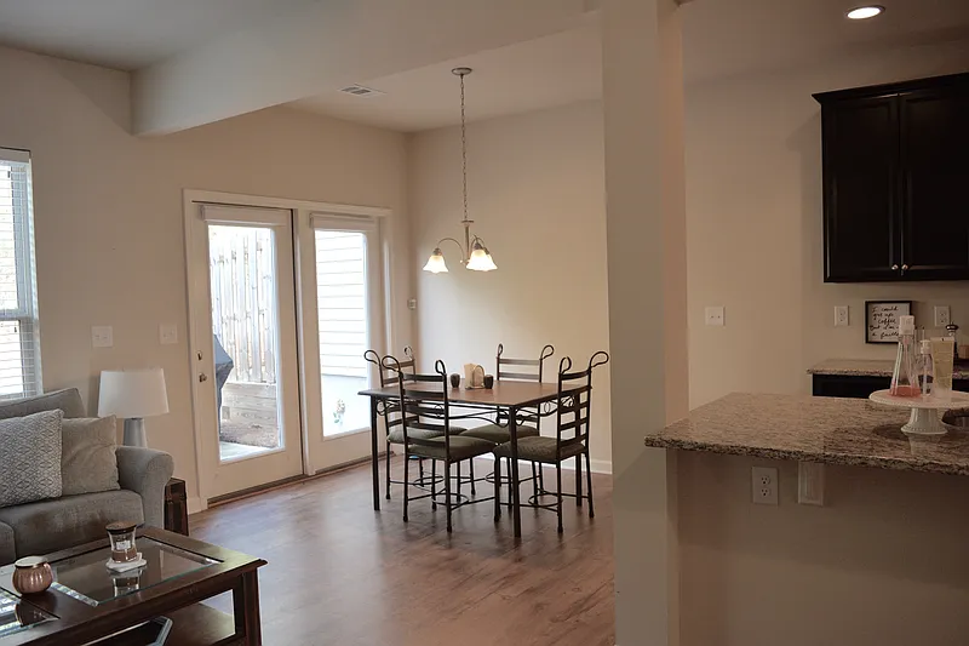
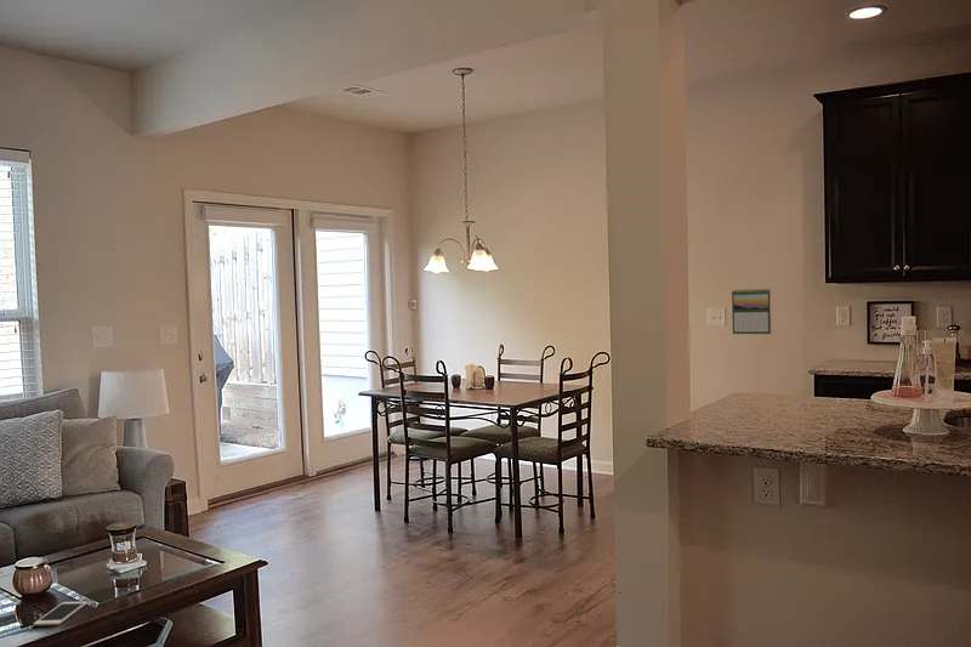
+ cell phone [33,601,89,626]
+ calendar [731,288,772,335]
